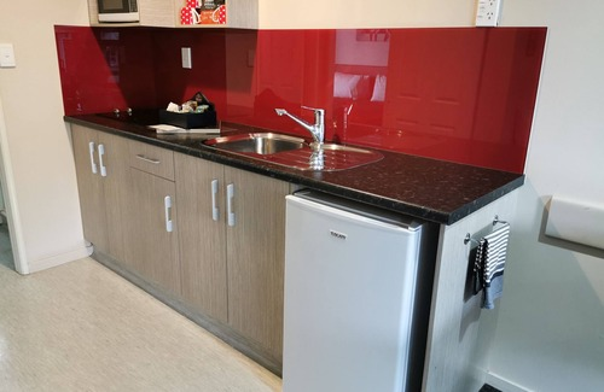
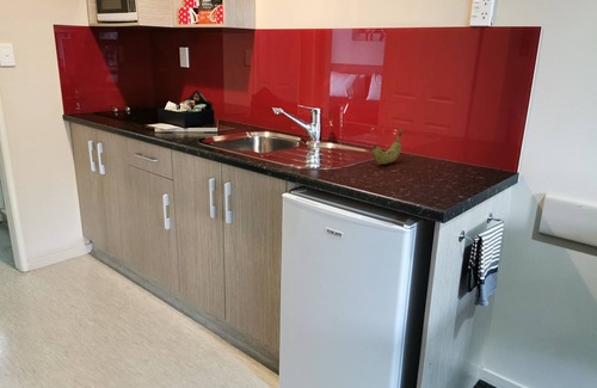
+ fruit [371,127,404,165]
